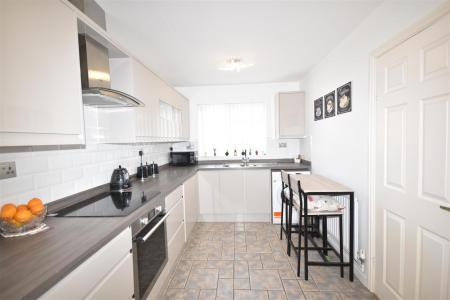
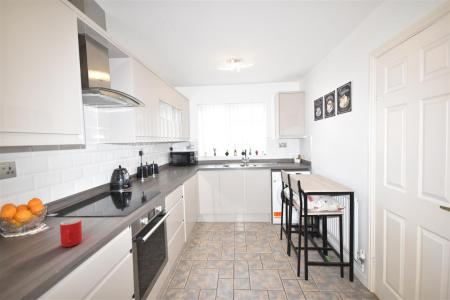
+ mug [59,218,83,248]
